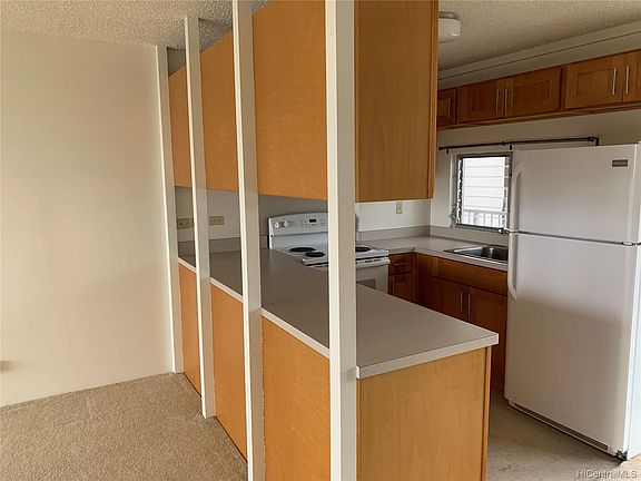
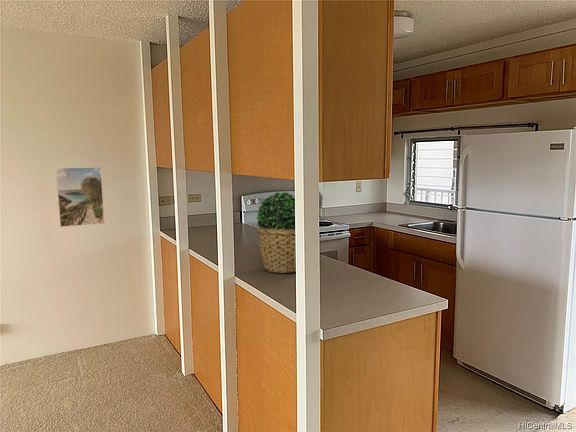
+ potted plant [256,191,296,274]
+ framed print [55,166,106,228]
